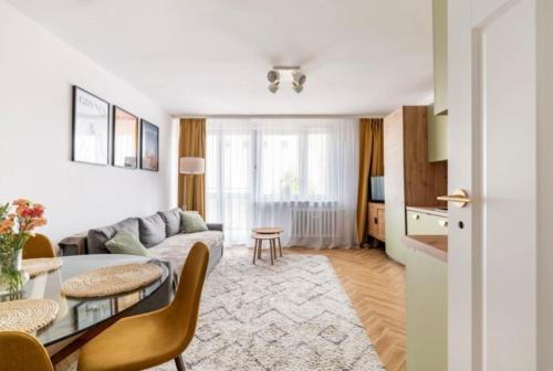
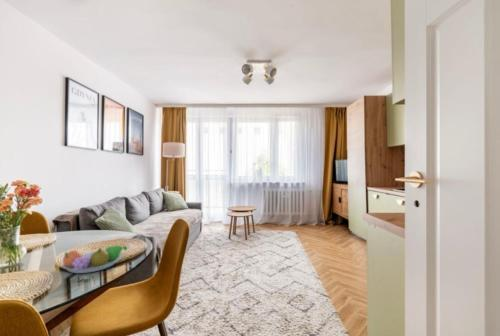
+ fruit bowl [60,244,128,274]
